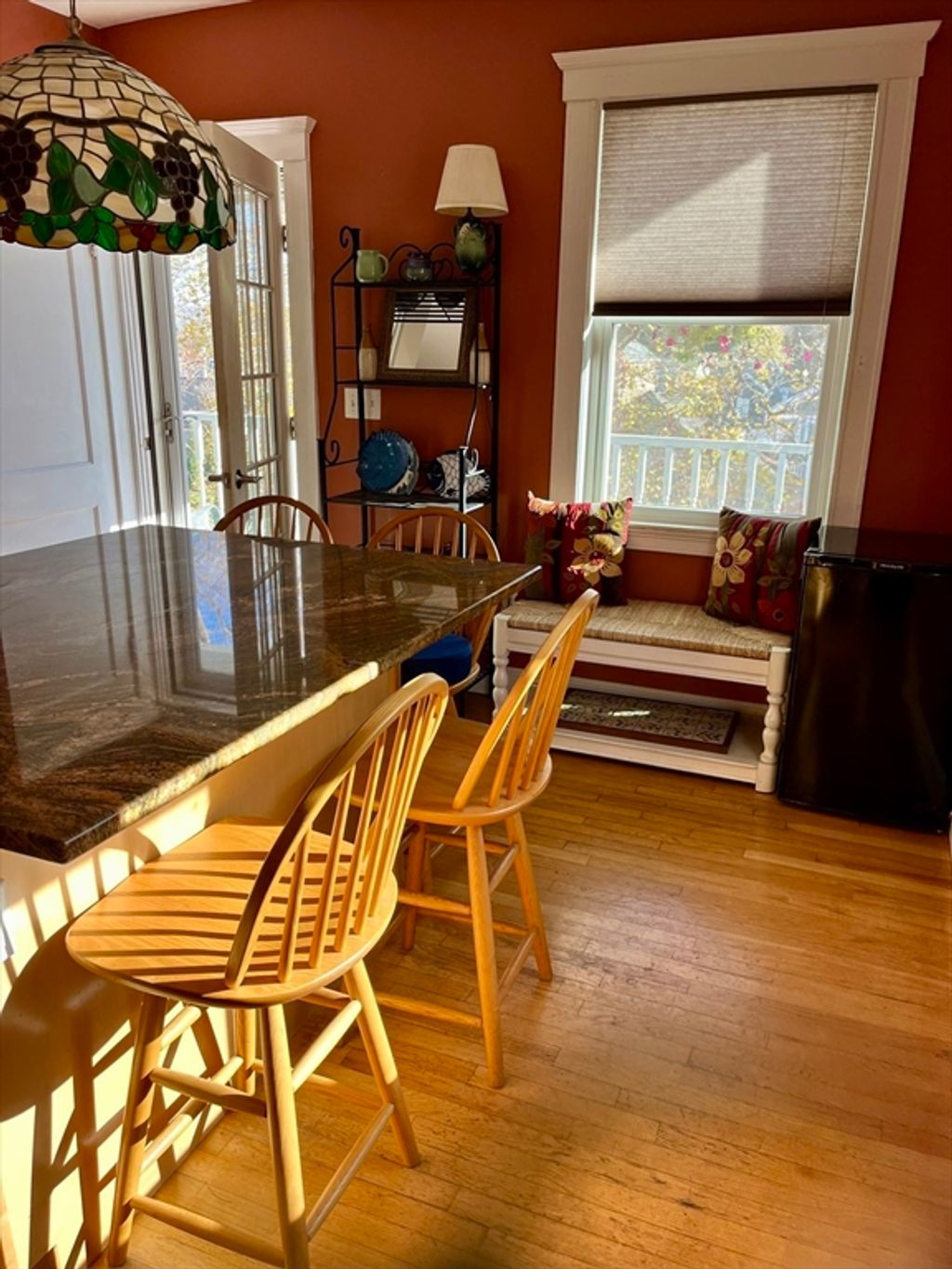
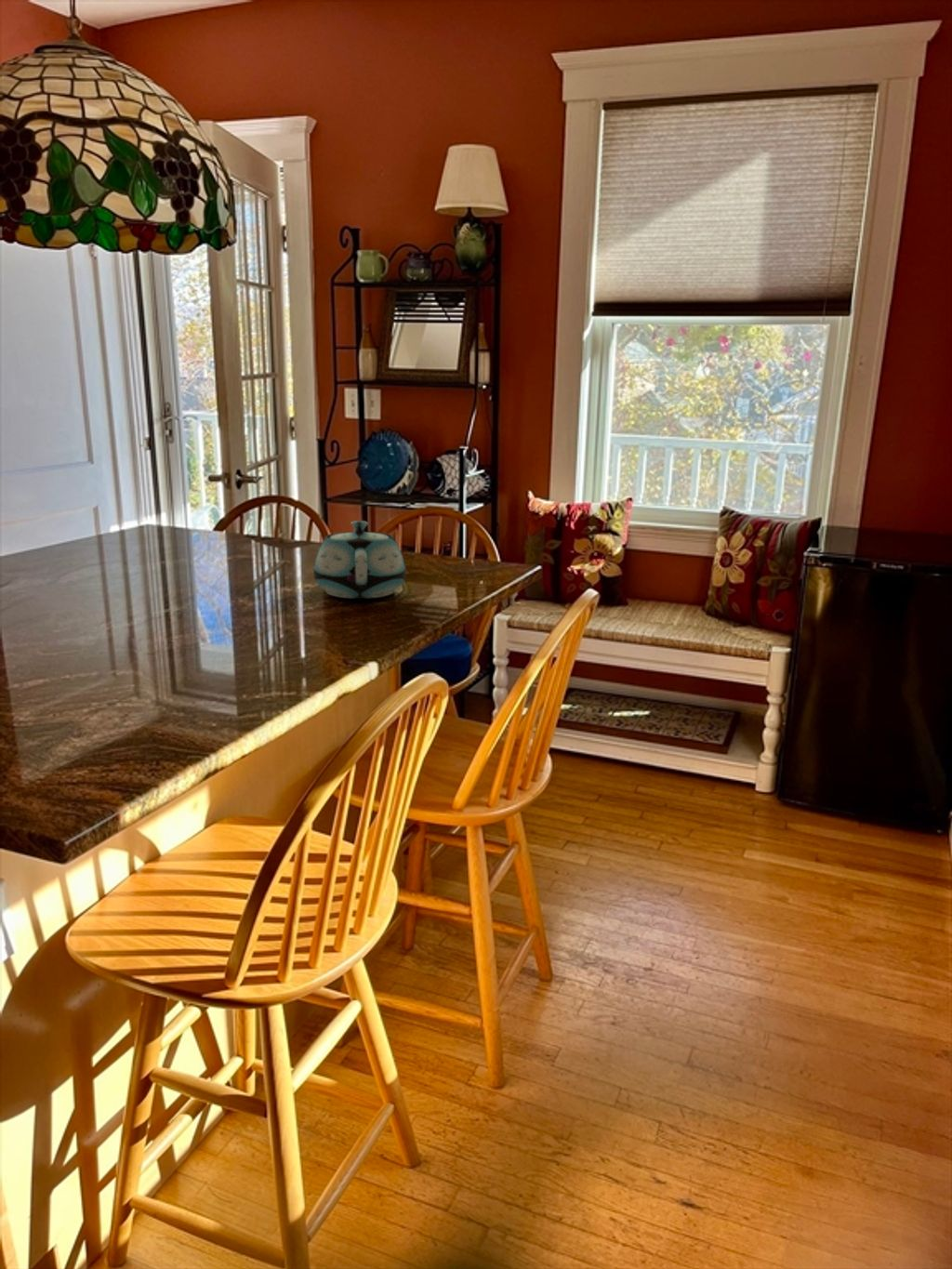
+ teapot [312,520,407,600]
